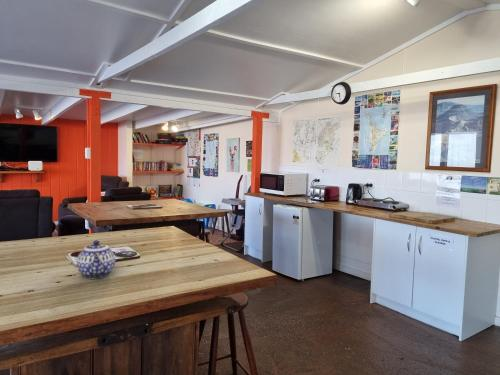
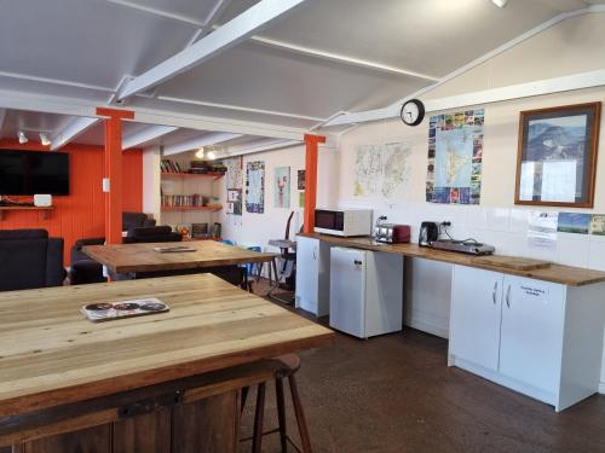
- teapot [76,239,116,280]
